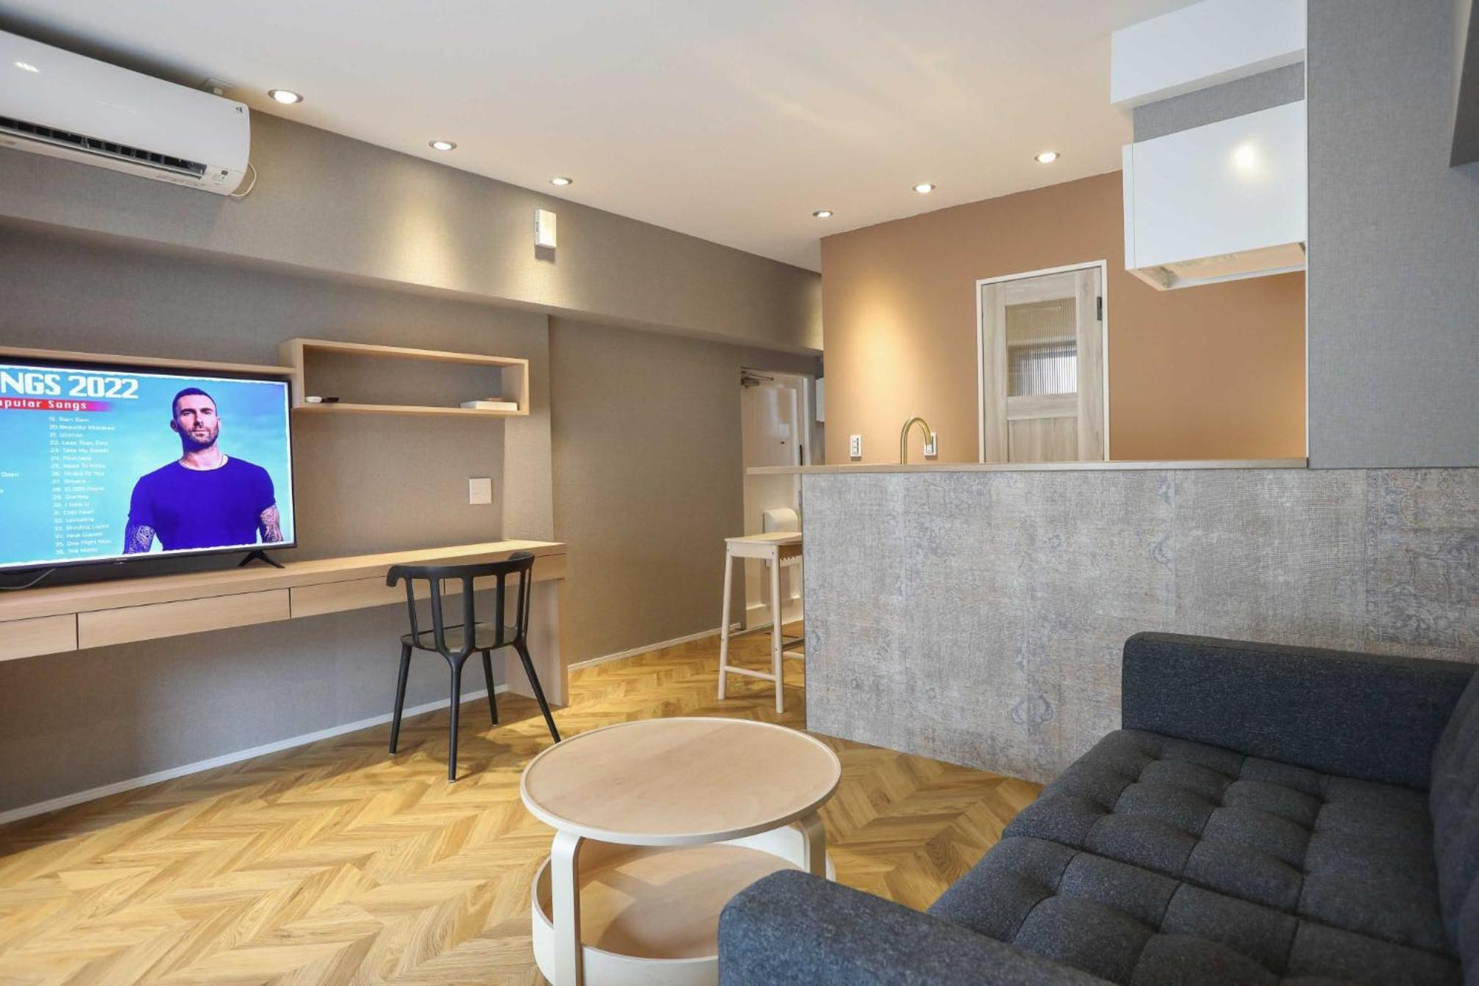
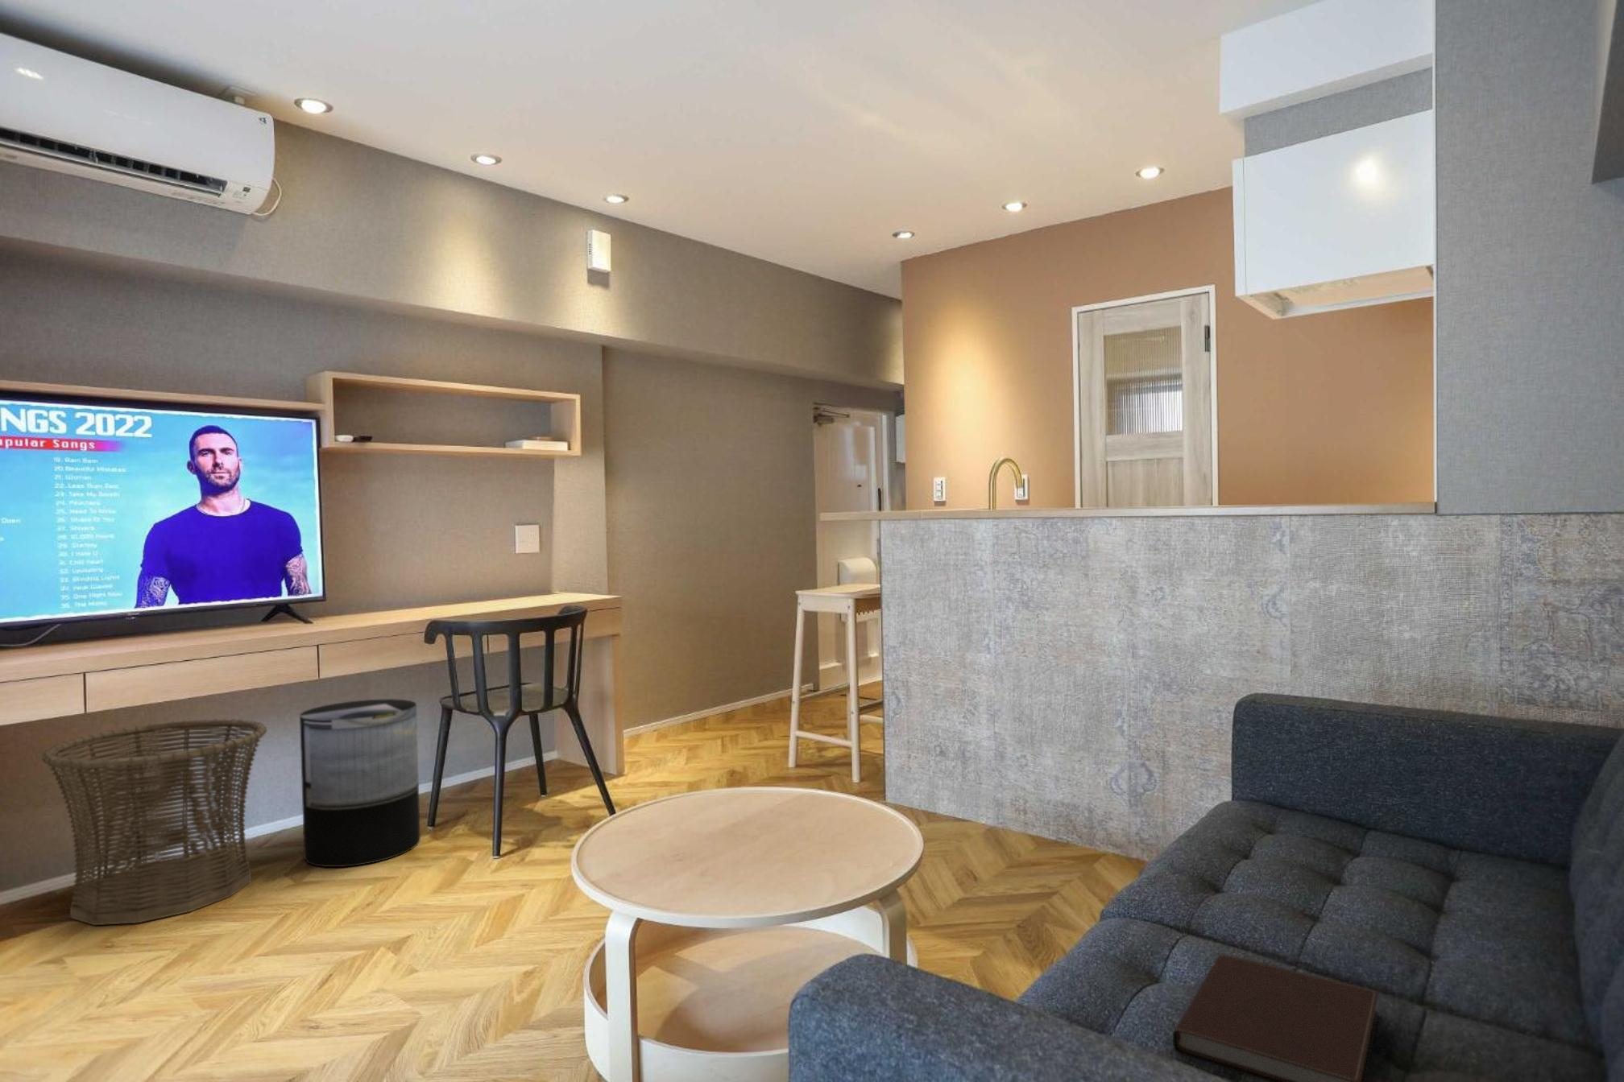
+ notebook [1172,953,1380,1082]
+ trash can [298,698,422,868]
+ basket [41,717,267,926]
